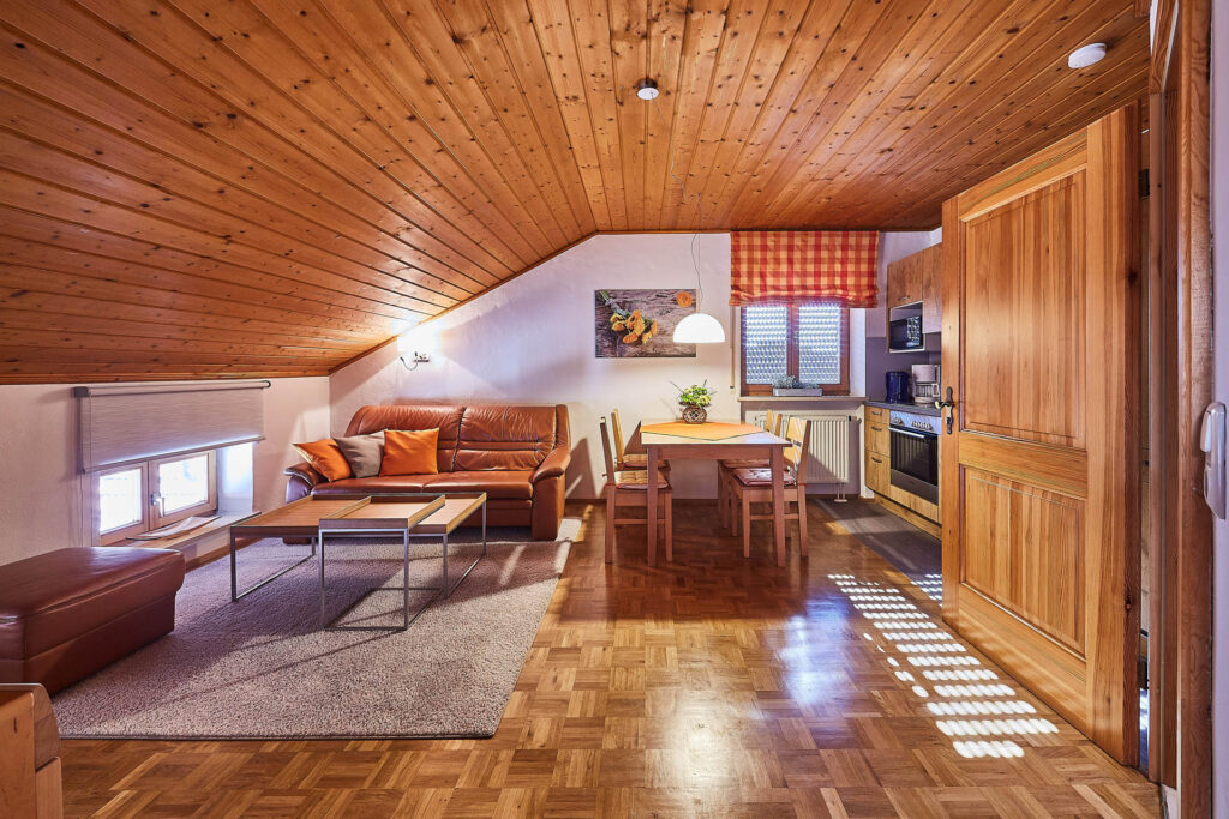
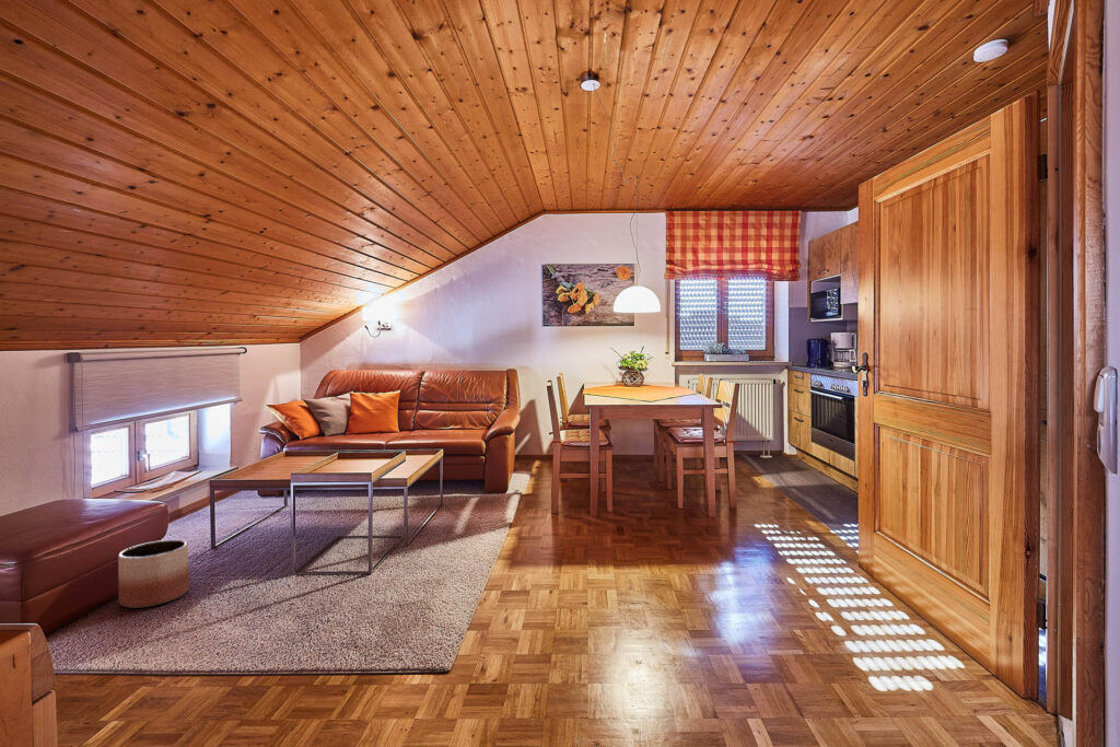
+ planter [117,539,190,609]
